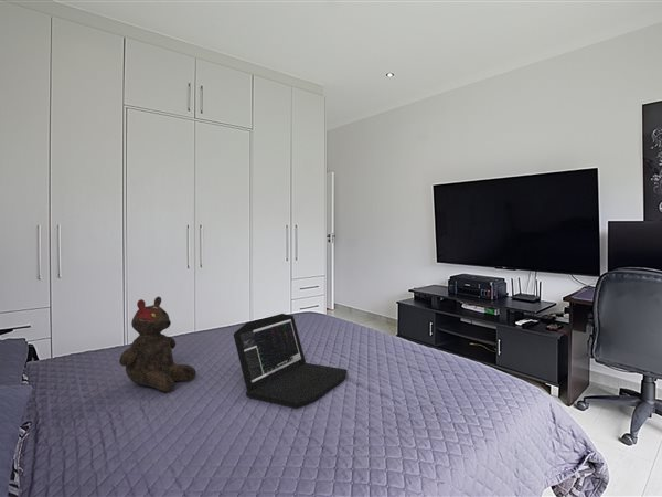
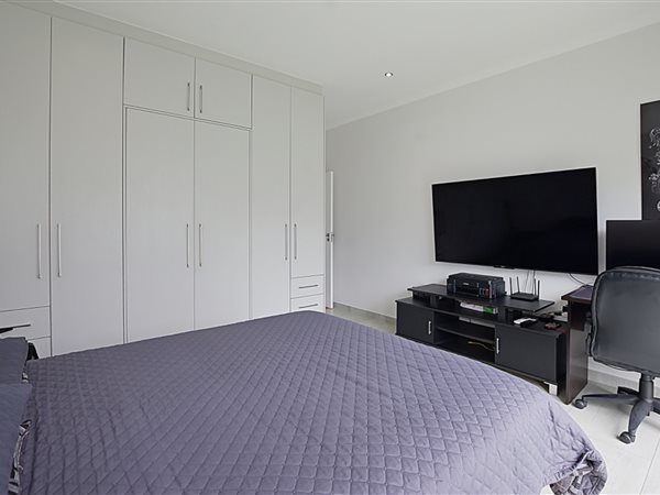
- laptop [233,313,349,410]
- teddy bear [118,296,197,393]
